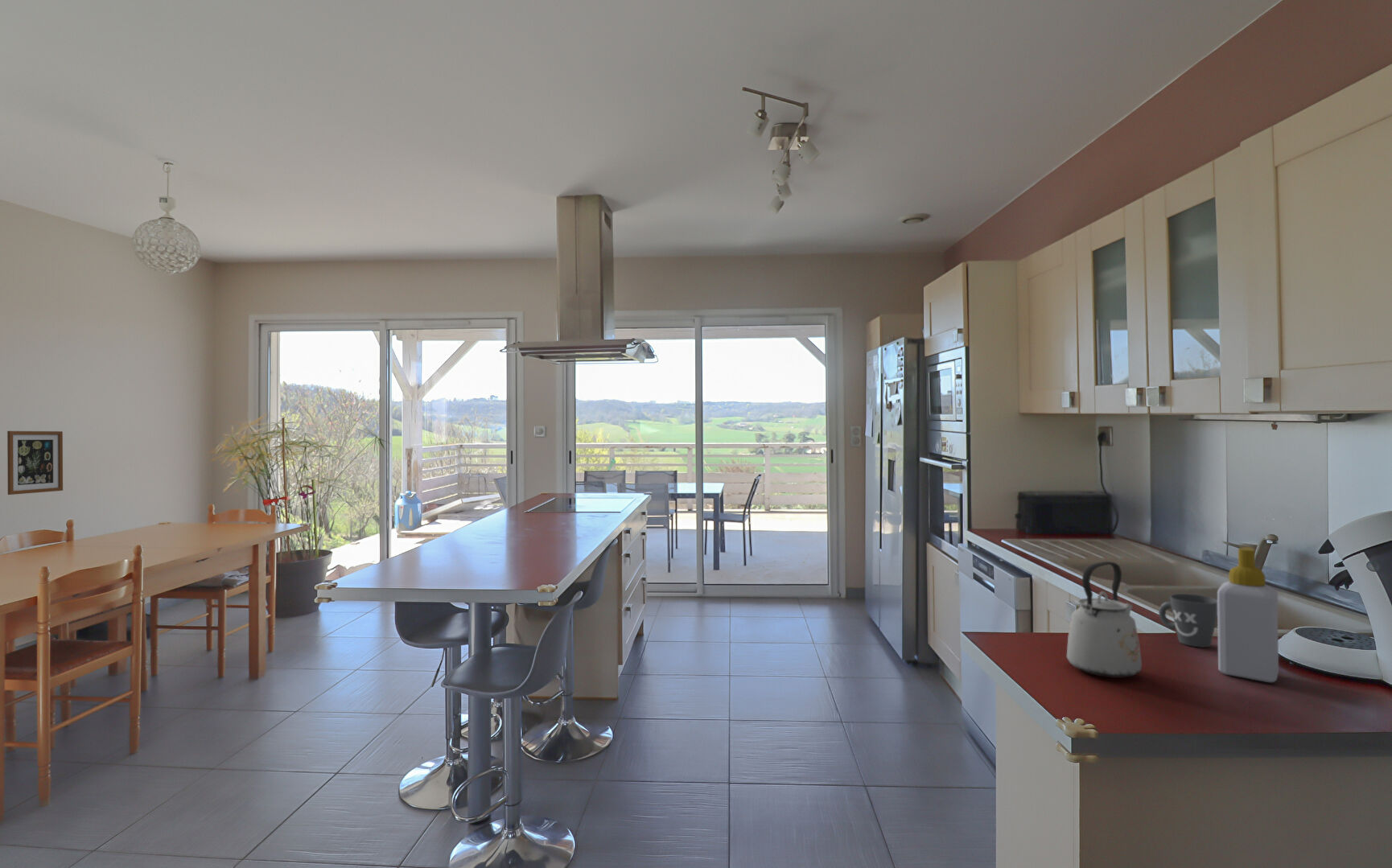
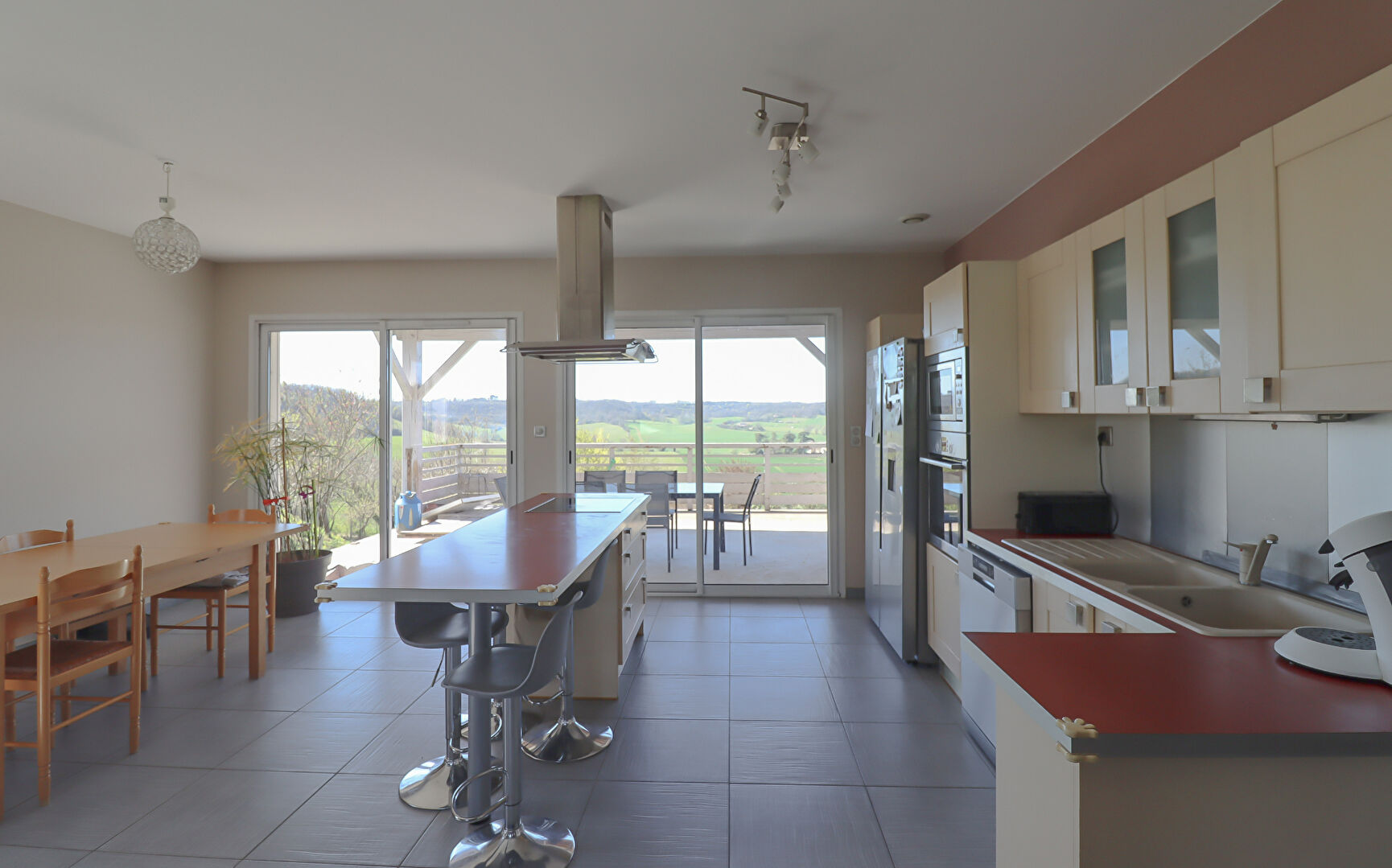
- mug [1158,593,1217,648]
- soap bottle [1217,546,1279,683]
- kettle [1066,561,1143,679]
- wall art [6,430,64,496]
